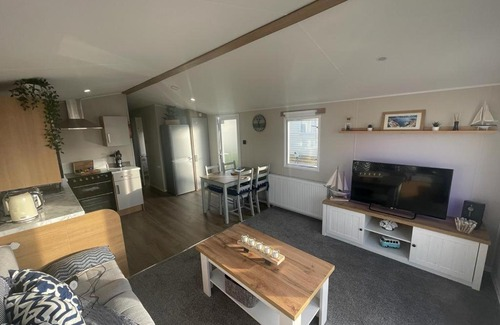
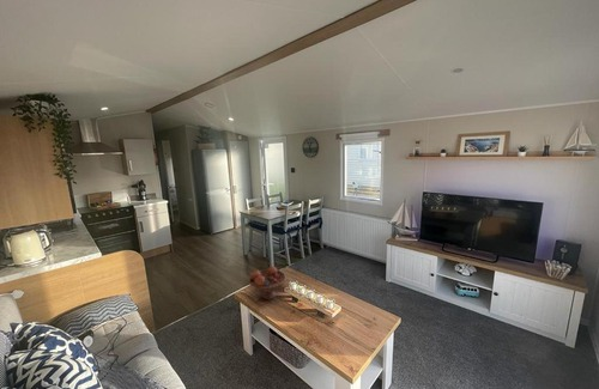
+ fruit bowl [248,266,288,300]
